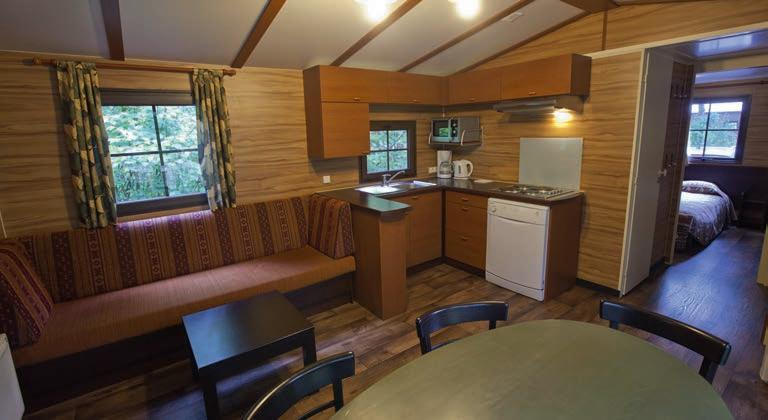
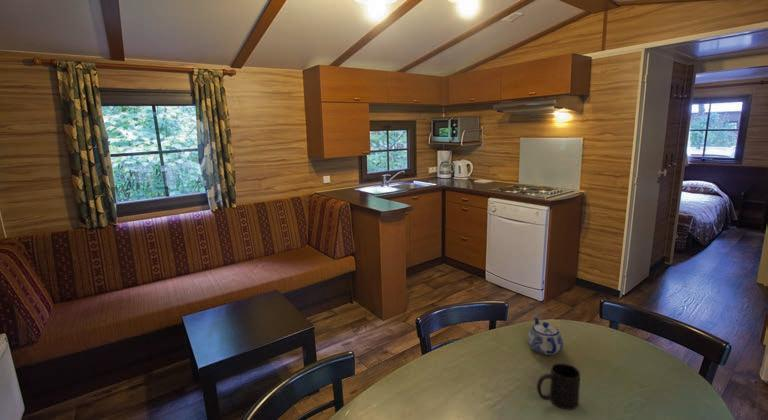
+ mug [536,362,581,411]
+ teapot [526,315,564,356]
